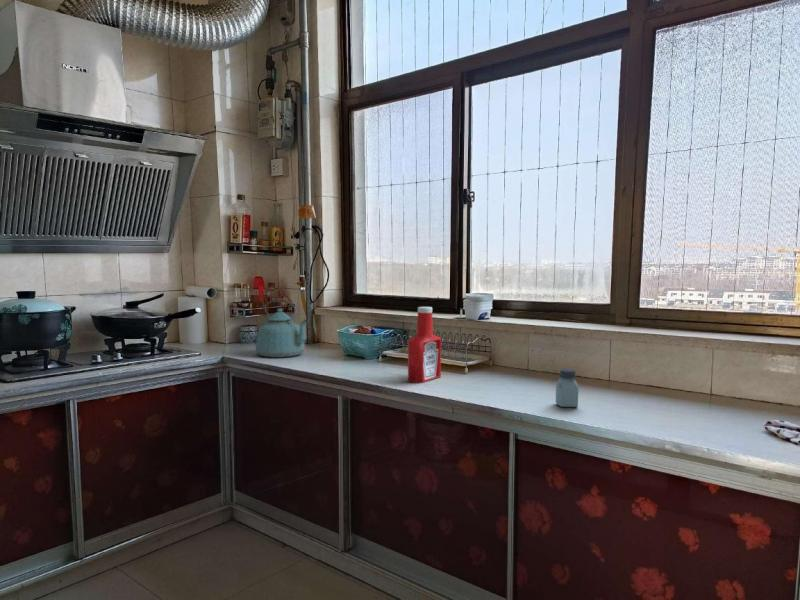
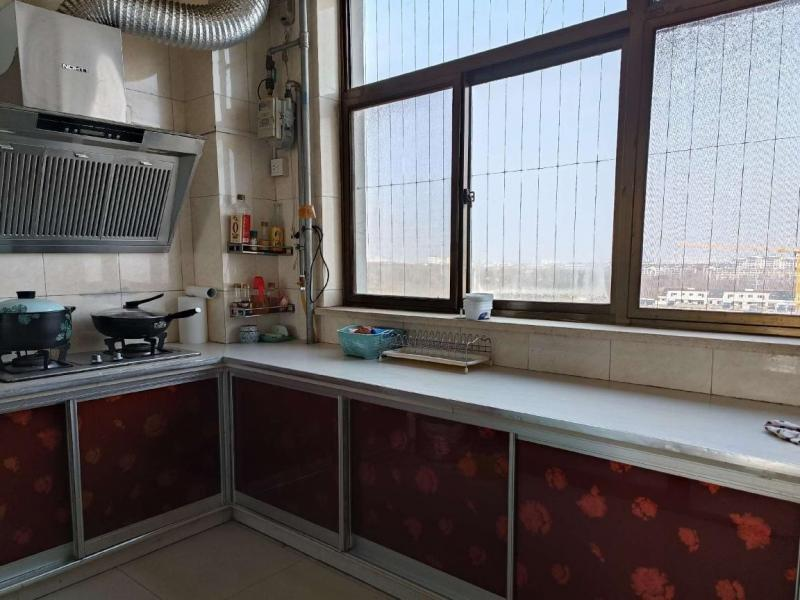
- soap bottle [407,306,442,384]
- saltshaker [555,368,579,408]
- kettle [255,297,309,359]
